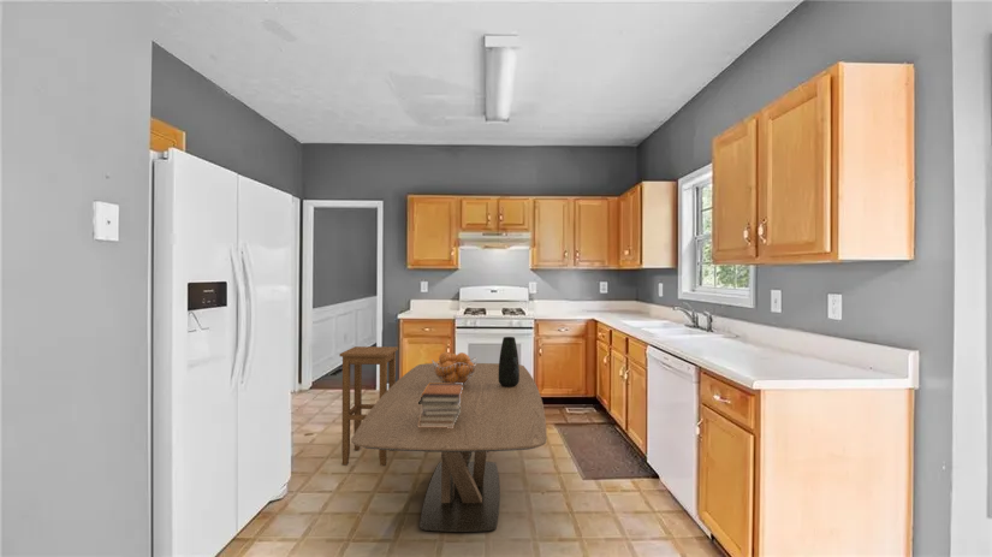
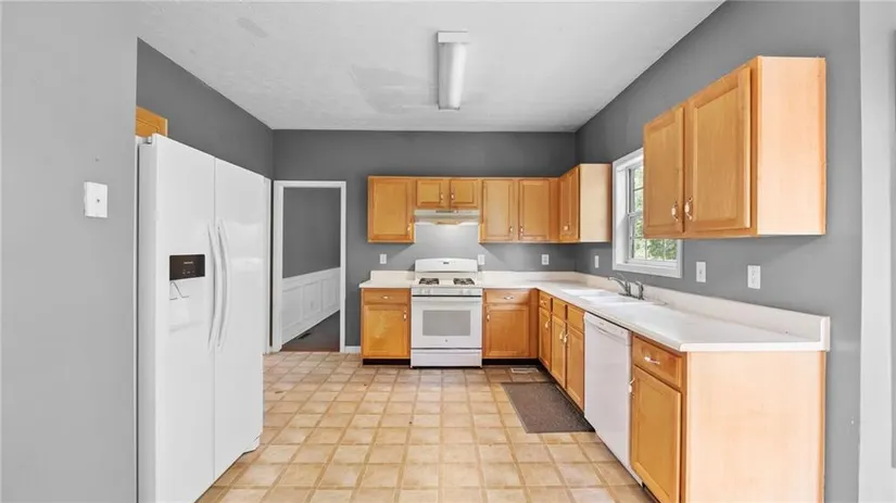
- book stack [418,383,463,428]
- fruit basket [430,351,479,386]
- stool [338,345,399,467]
- vase [498,336,519,387]
- dining table [350,362,548,533]
